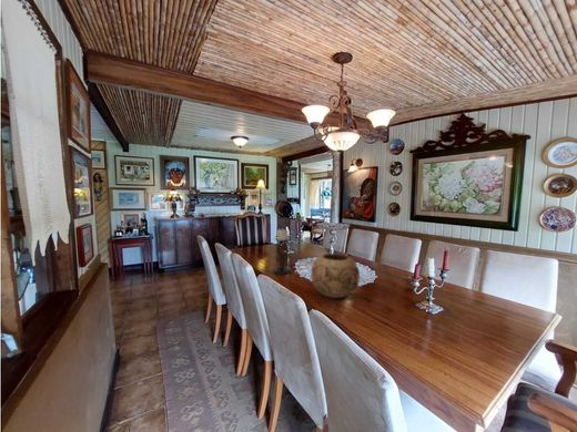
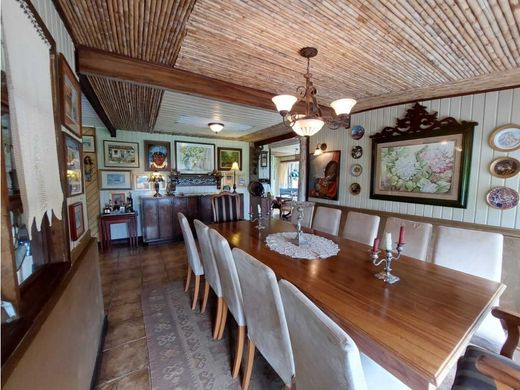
- decorative bowl [310,253,361,299]
- candle holder [272,227,293,276]
